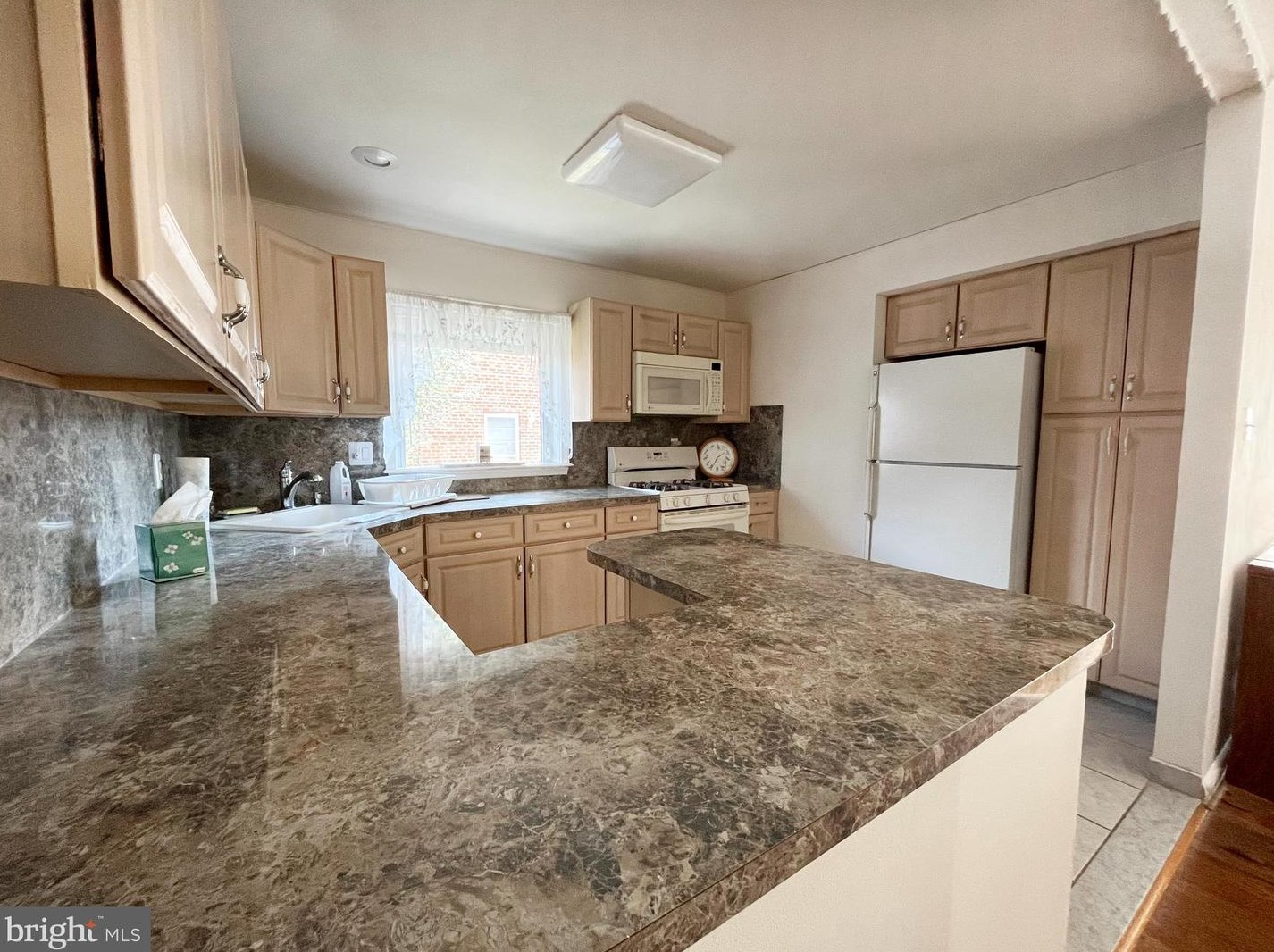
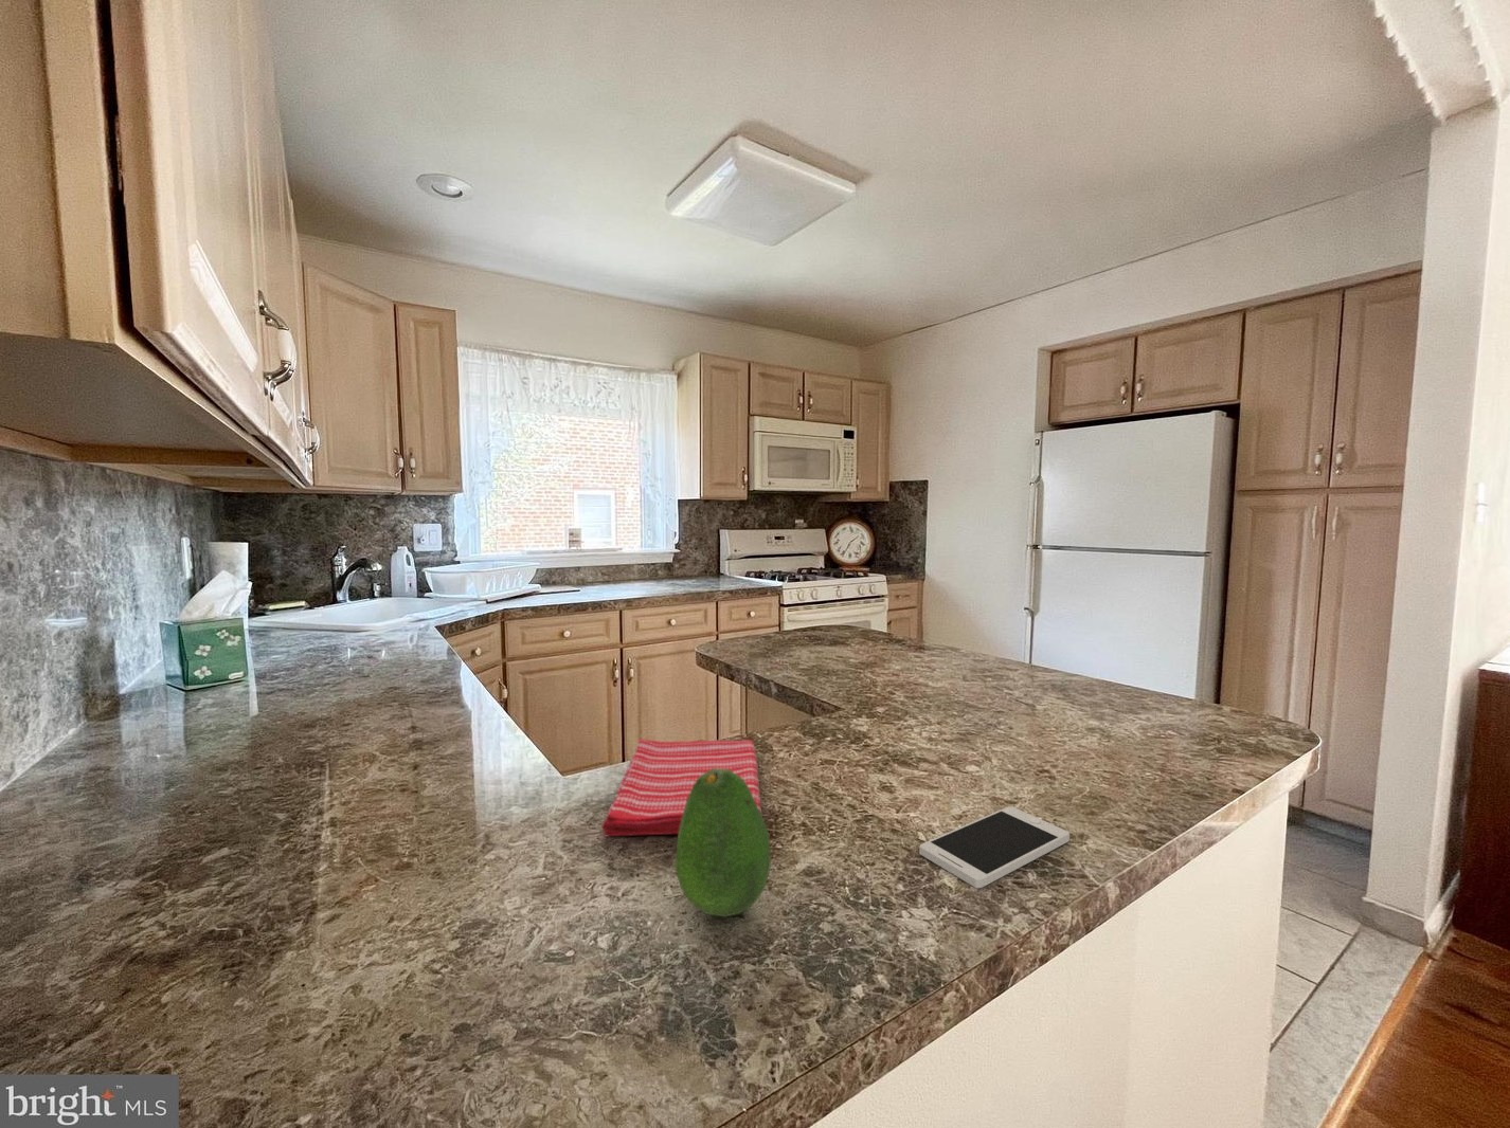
+ fruit [674,768,772,918]
+ smartphone [919,806,1070,889]
+ dish towel [601,737,762,837]
